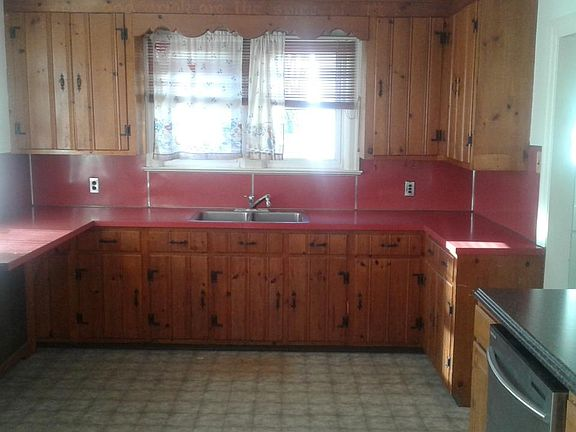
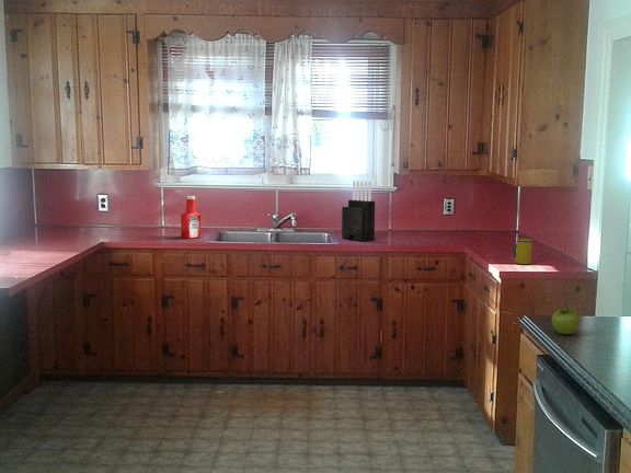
+ mug [512,238,534,265]
+ soap bottle [180,195,203,240]
+ fruit [551,307,580,335]
+ knife block [341,180,376,242]
